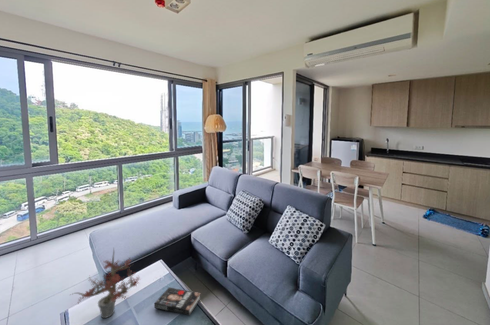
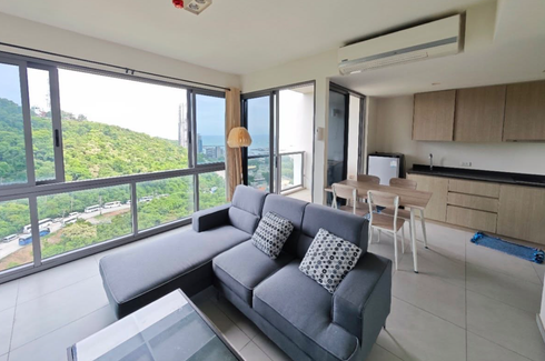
- potted plant [70,247,142,319]
- book [154,286,202,317]
